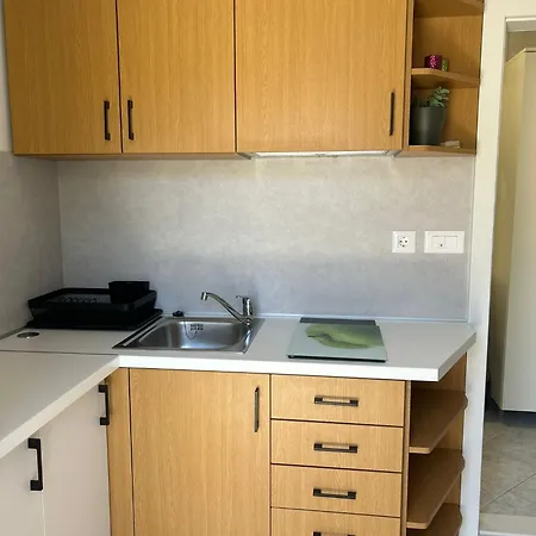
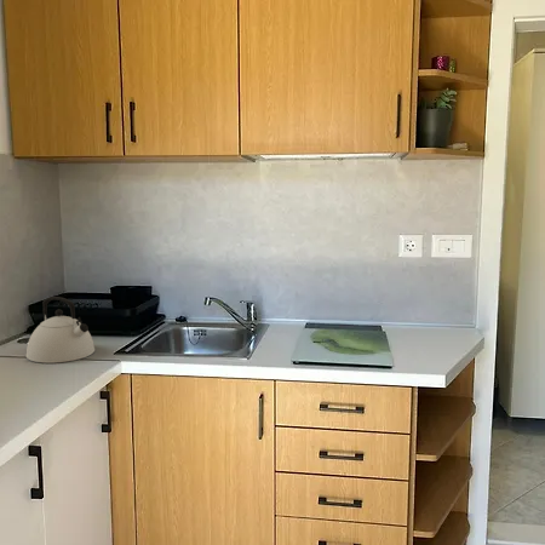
+ kettle [25,296,96,365]
